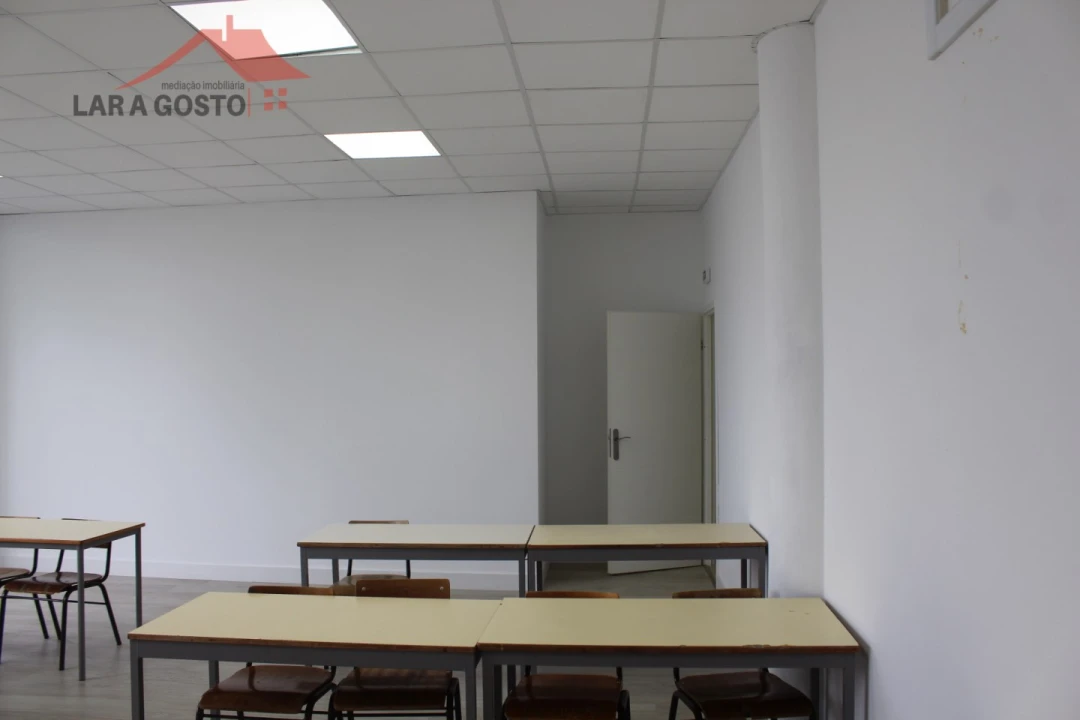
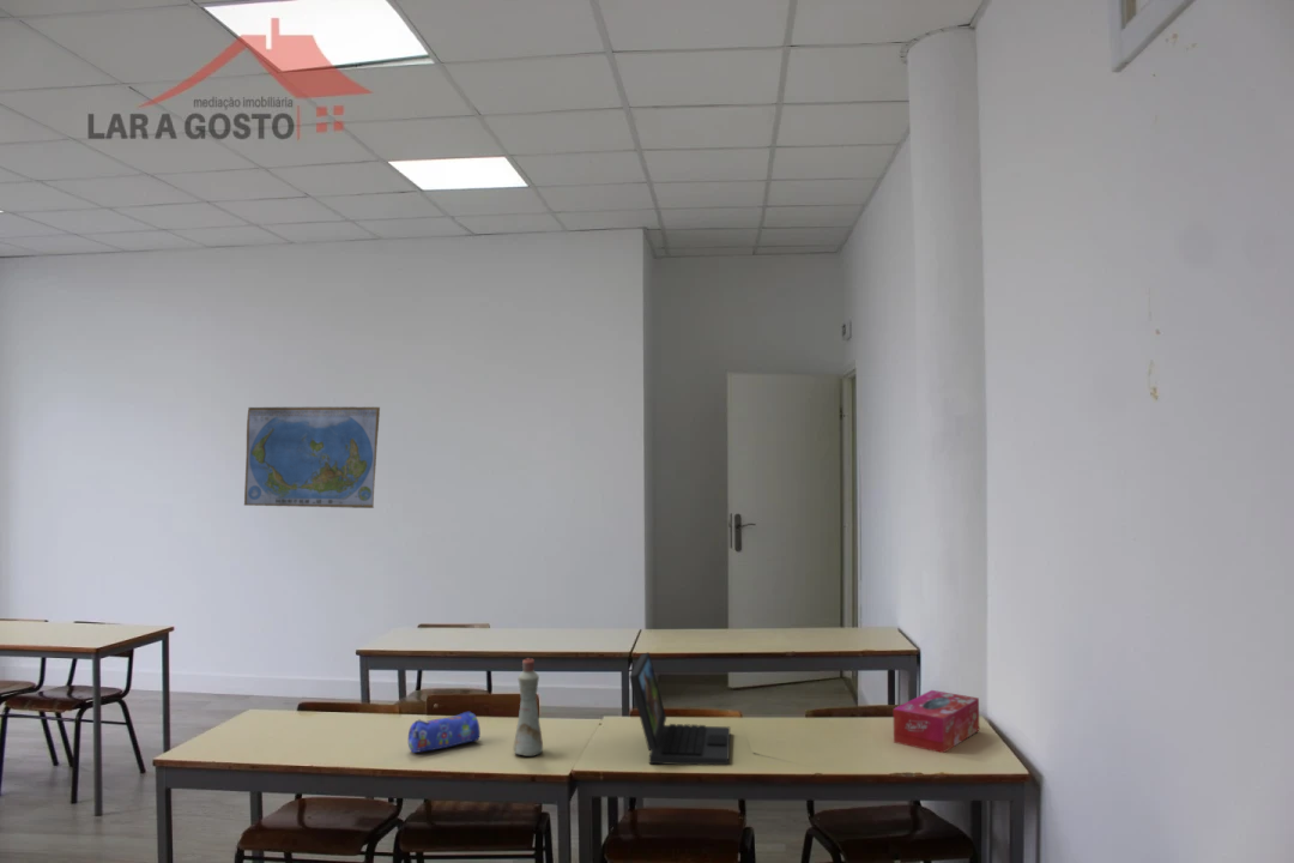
+ pencil case [407,711,482,754]
+ bottle [513,657,544,758]
+ laptop [628,651,731,766]
+ tissue box [893,689,980,754]
+ world map [243,405,381,509]
